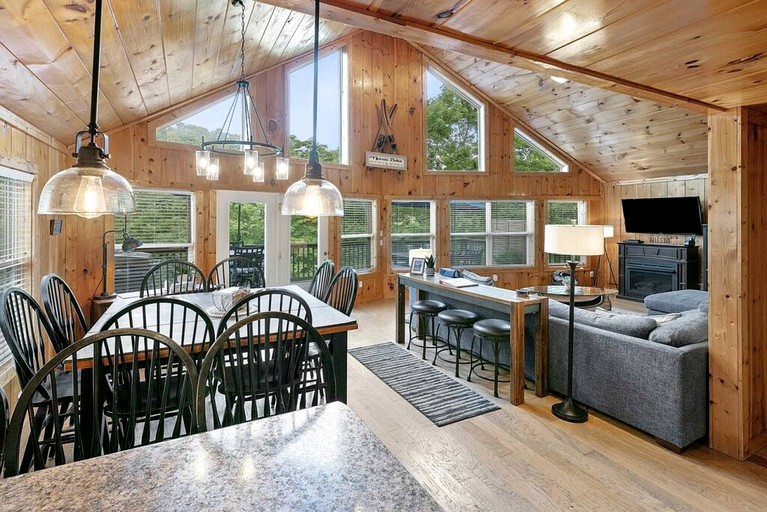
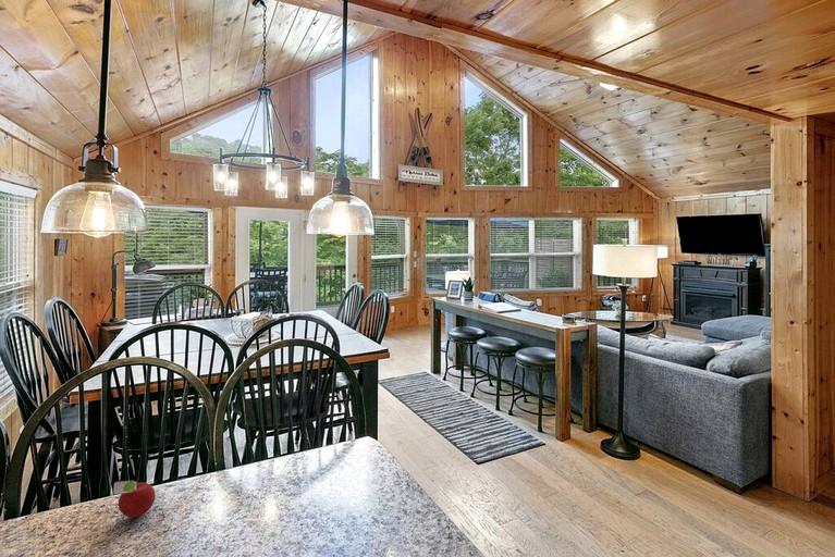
+ fruit [112,475,157,518]
